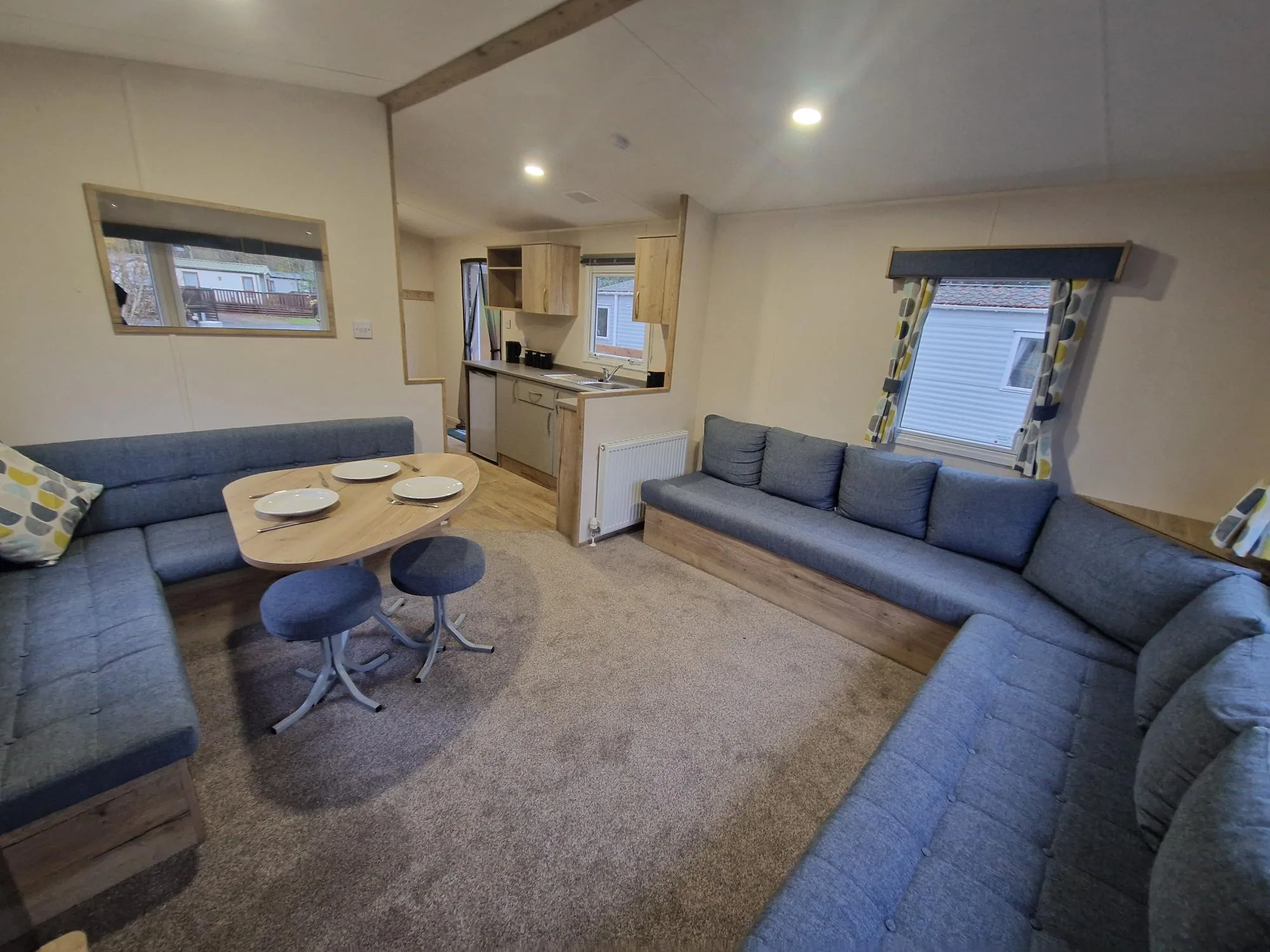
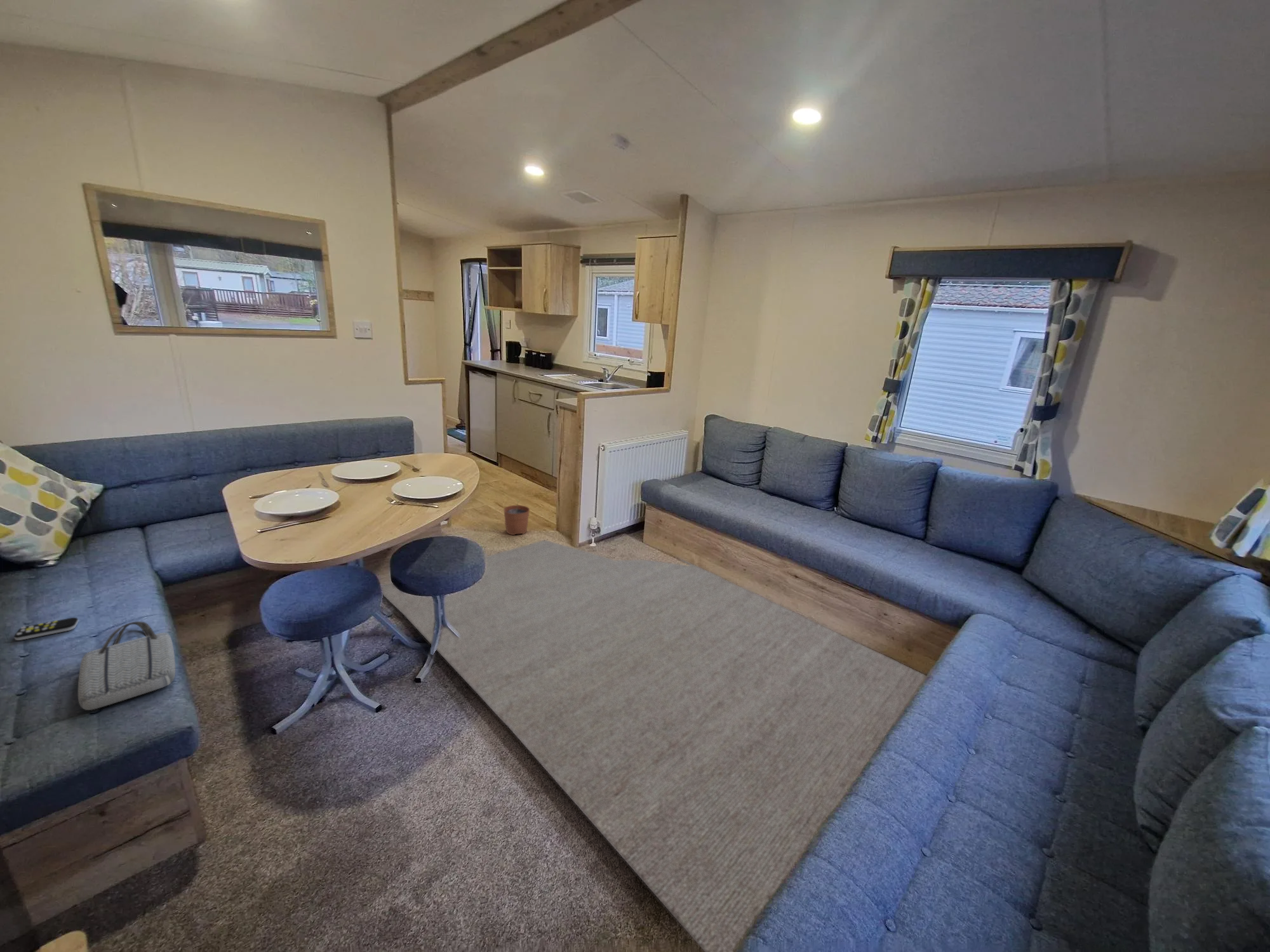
+ rug [382,539,927,952]
+ tote bag [77,621,176,711]
+ remote control [13,617,79,641]
+ plant pot [503,499,530,536]
